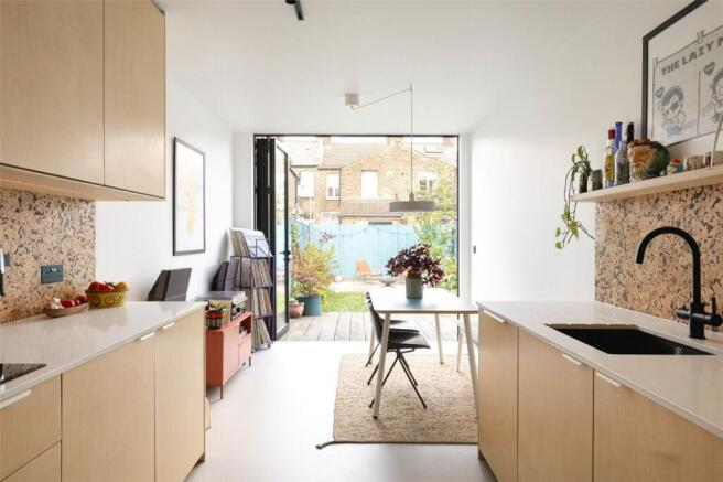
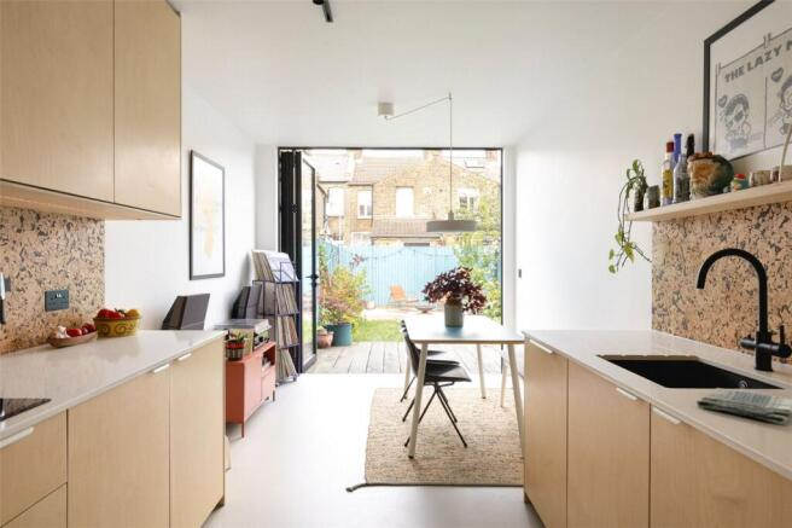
+ dish towel [695,387,792,424]
